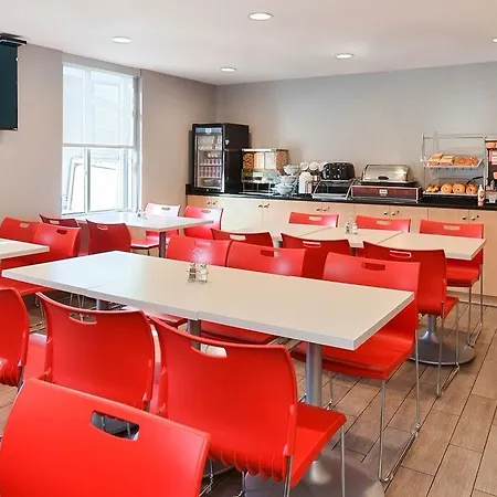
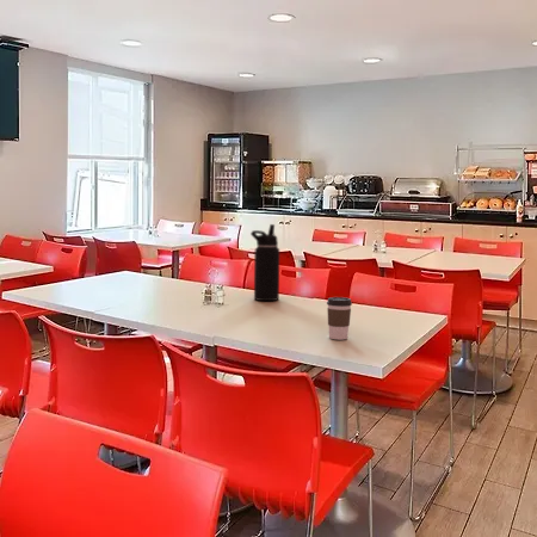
+ coffee cup [326,296,353,341]
+ water bottle [249,223,280,302]
